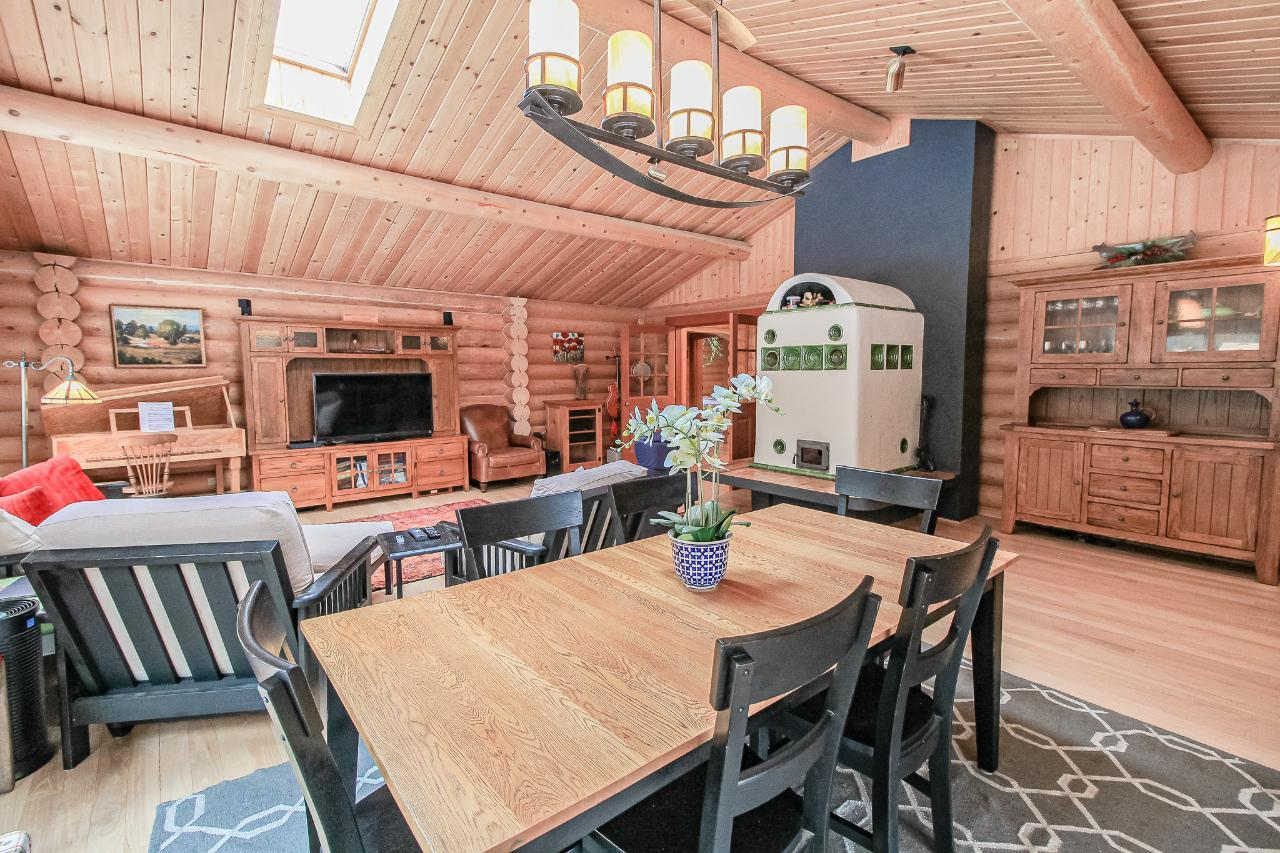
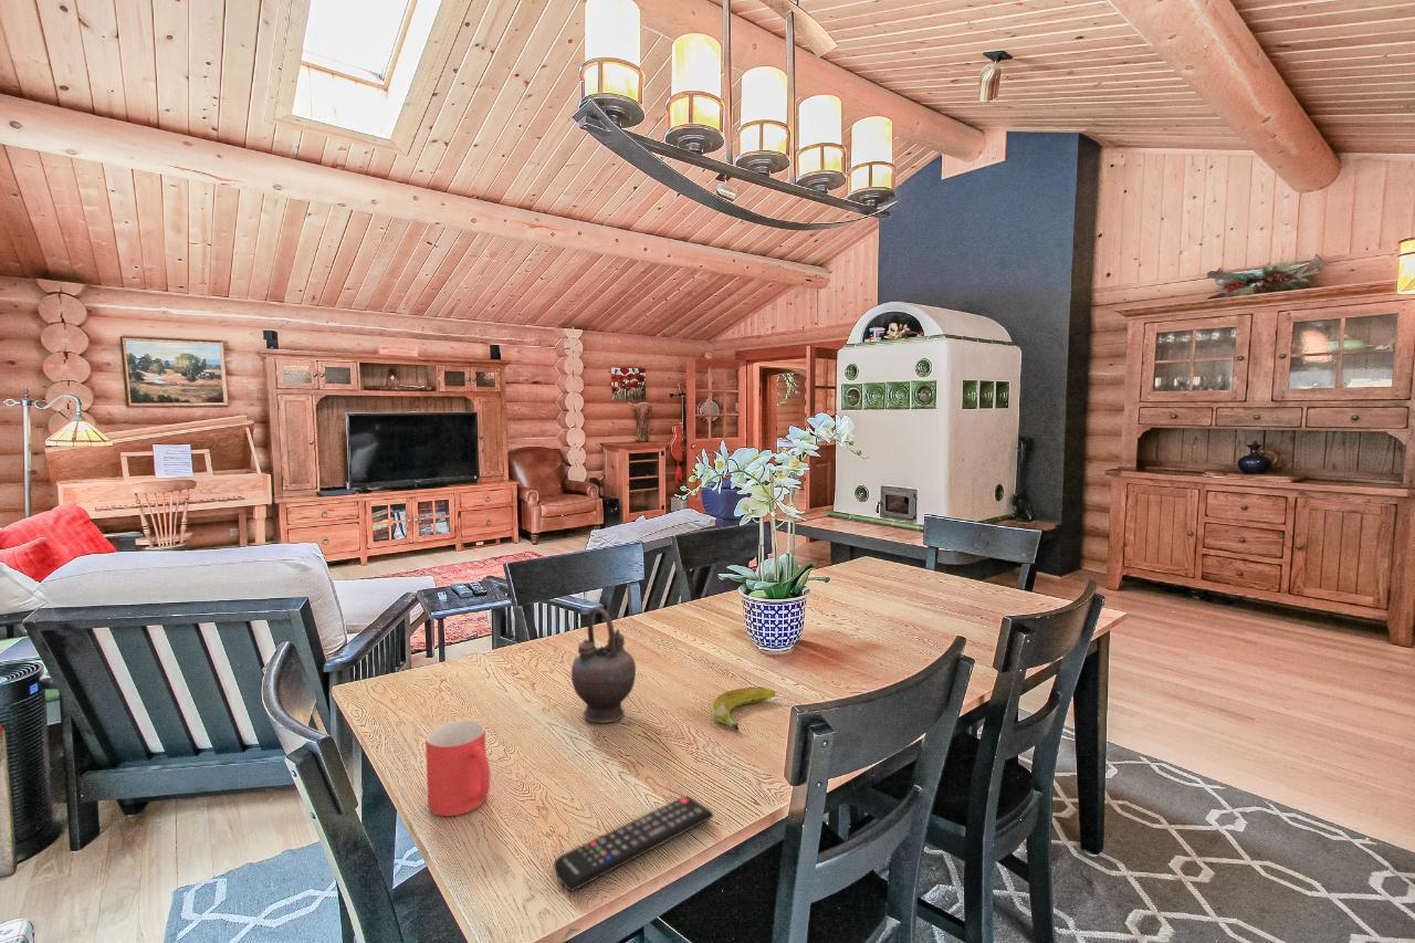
+ banana [711,685,776,732]
+ teapot [570,606,637,724]
+ remote control [553,795,715,892]
+ mug [424,720,491,817]
